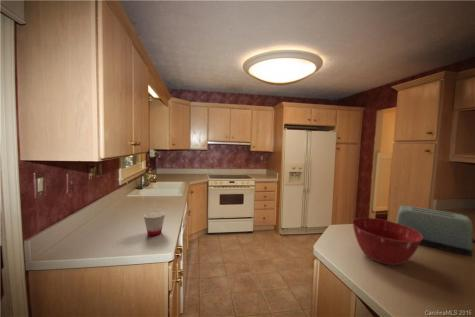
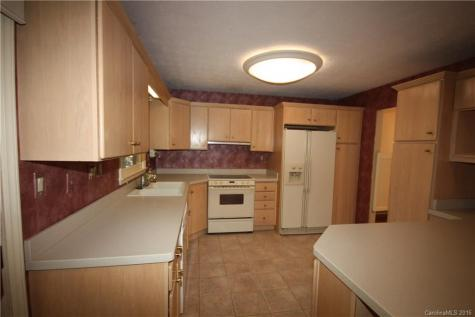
- cup [143,210,166,237]
- toaster [396,205,475,258]
- mixing bowl [351,217,423,266]
